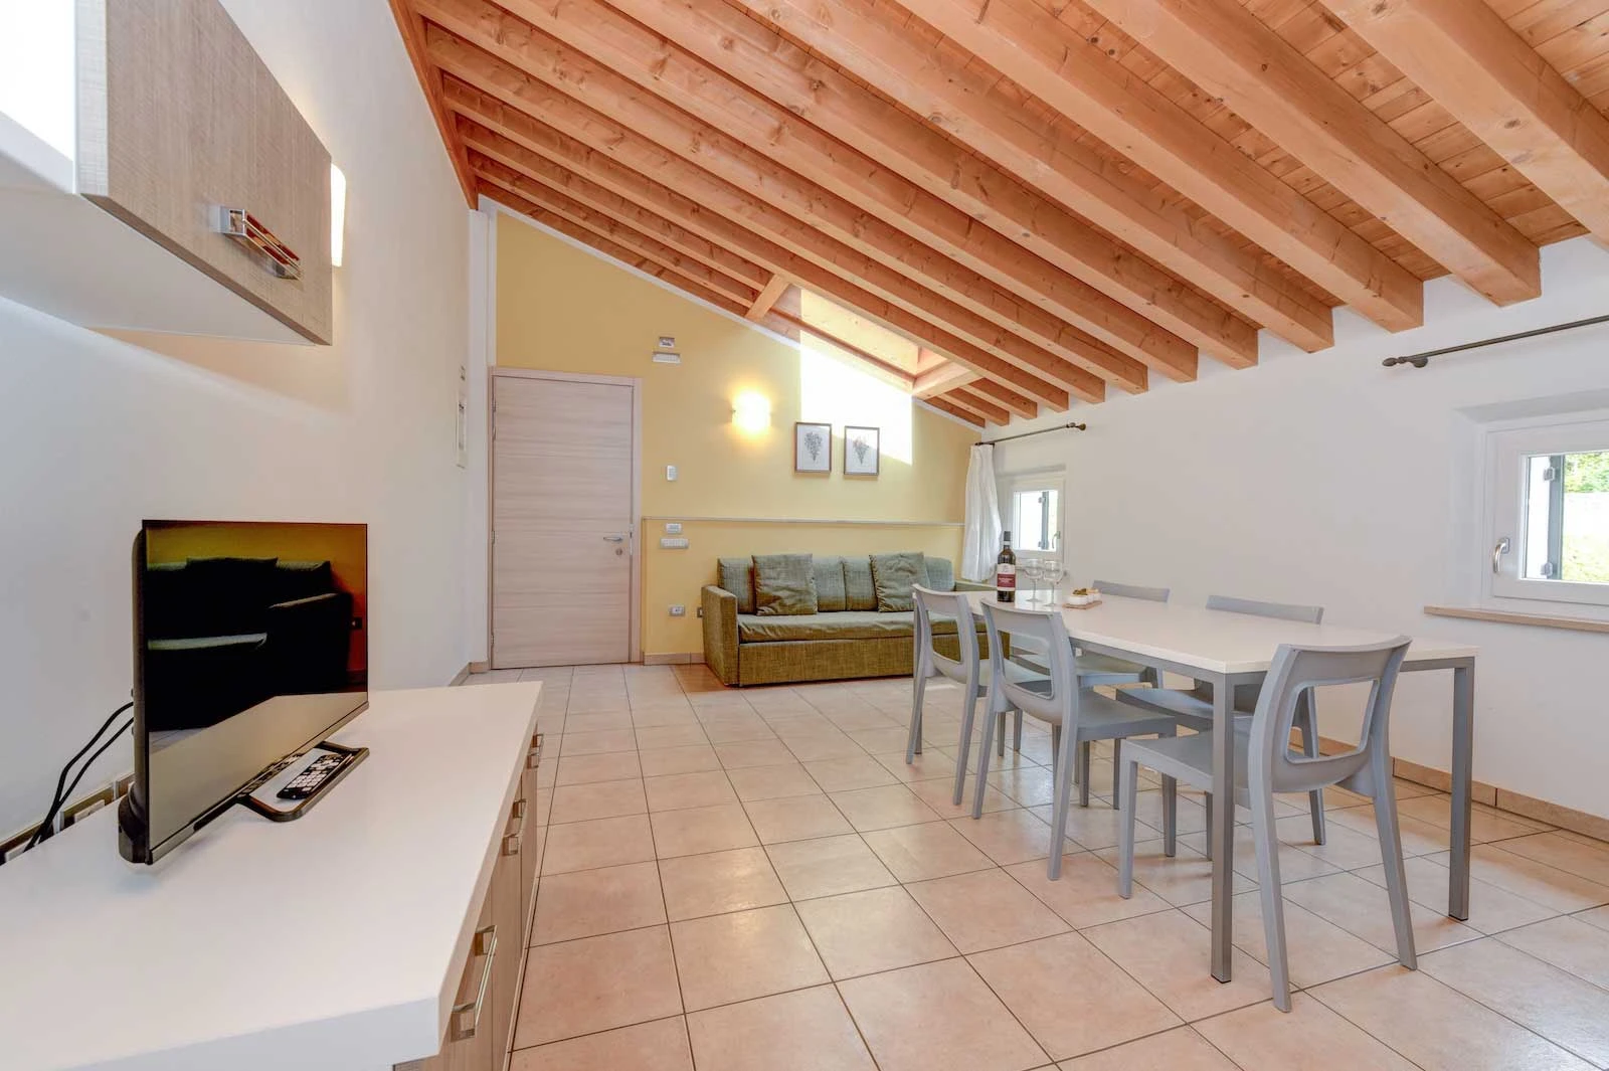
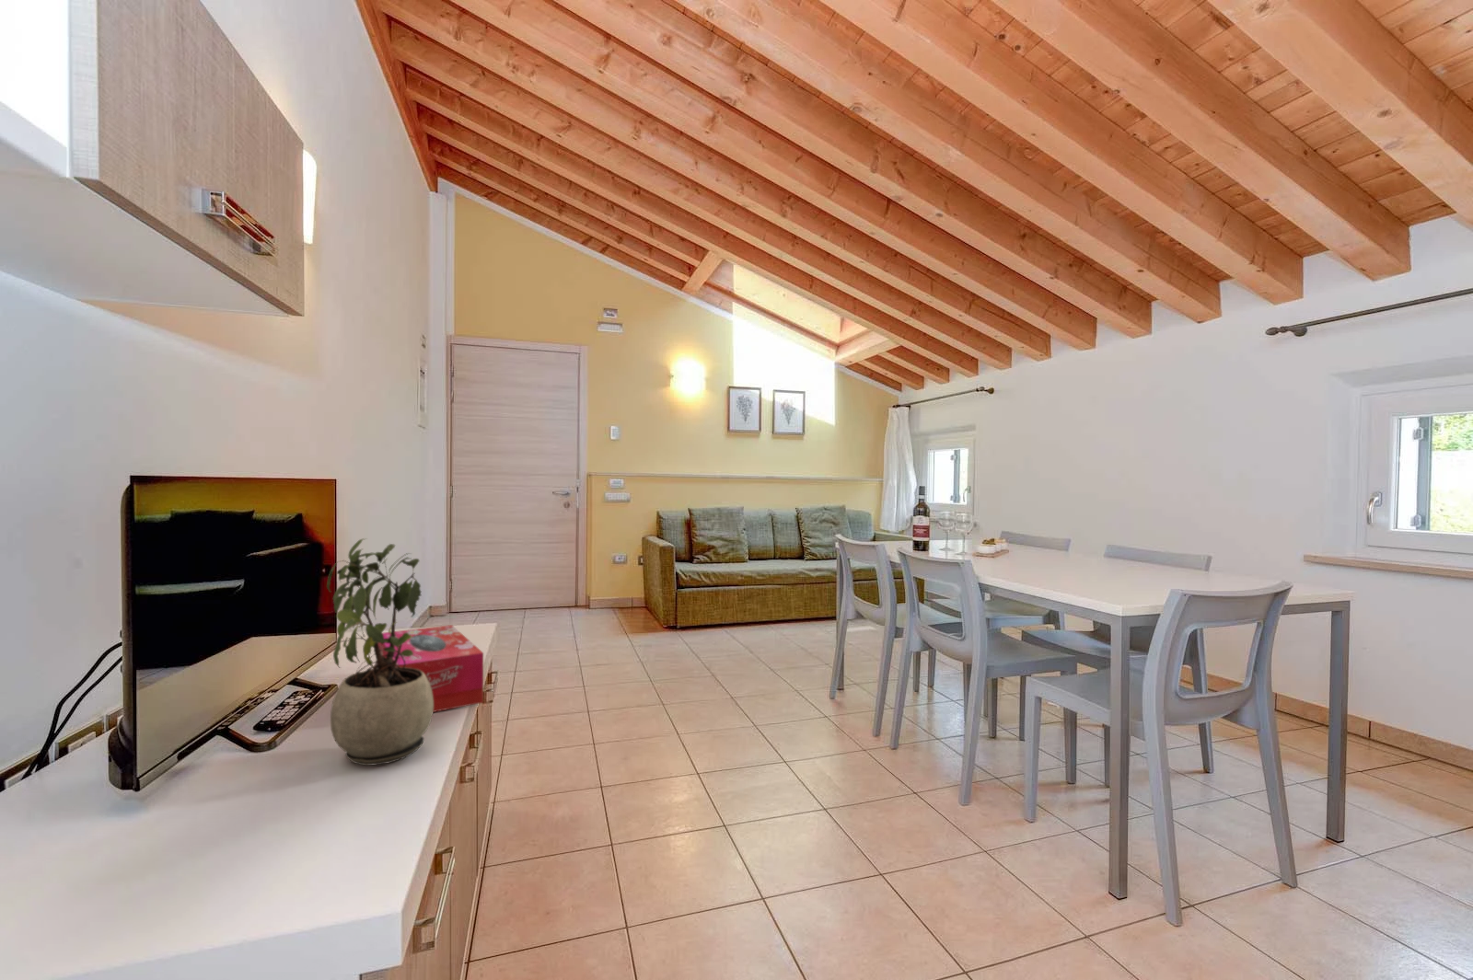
+ tissue box [379,623,484,713]
+ potted plant [326,537,433,767]
